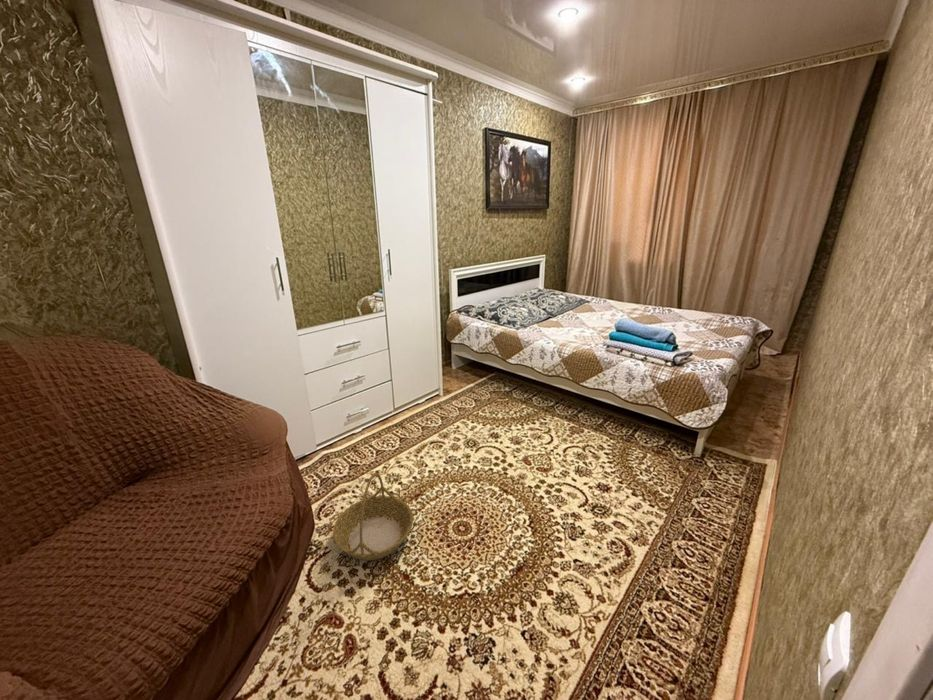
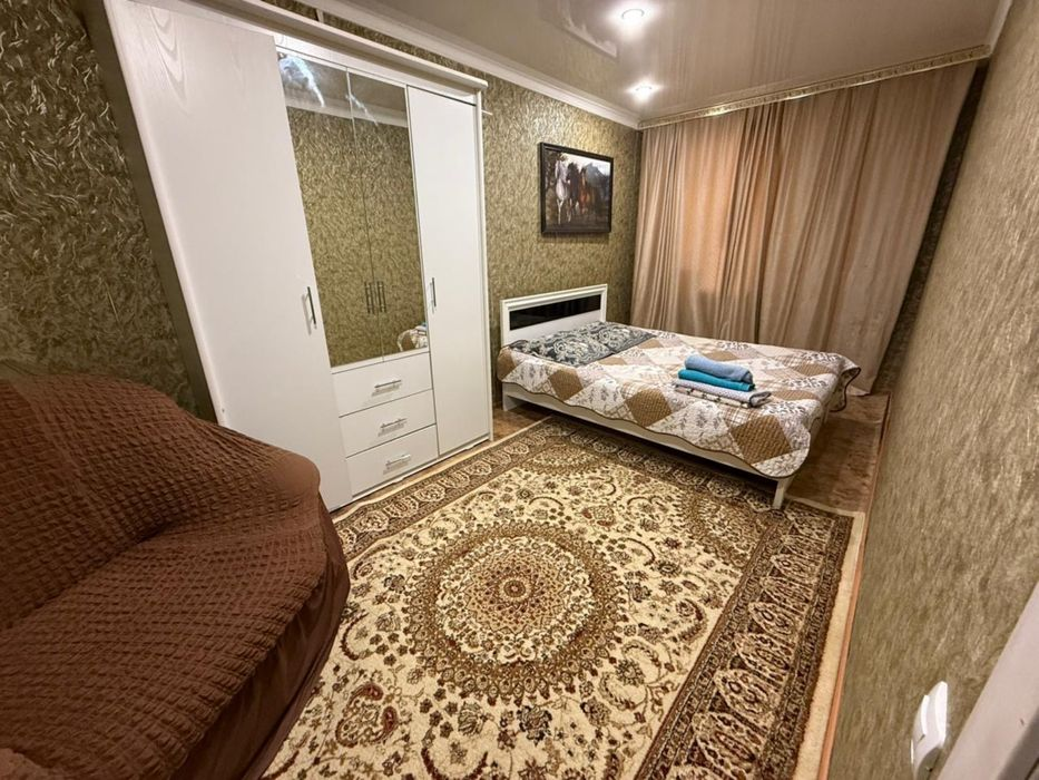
- basket [332,472,414,561]
